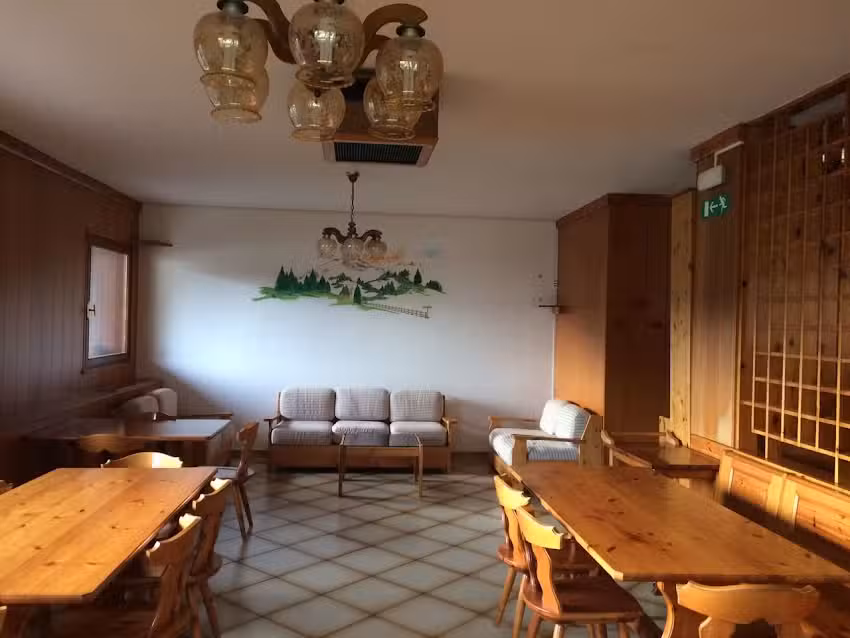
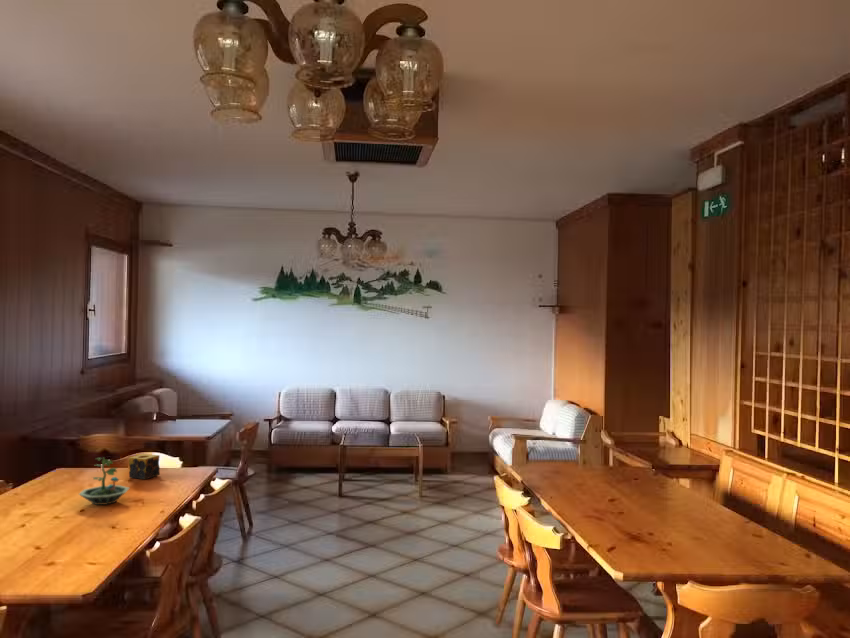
+ terrarium [78,456,130,506]
+ candle [128,453,161,480]
